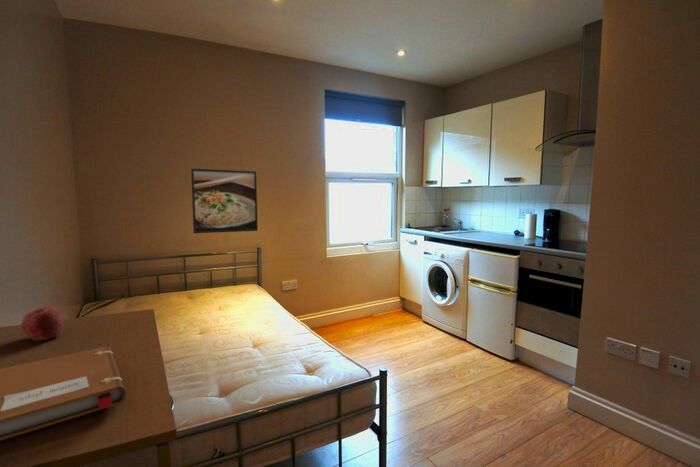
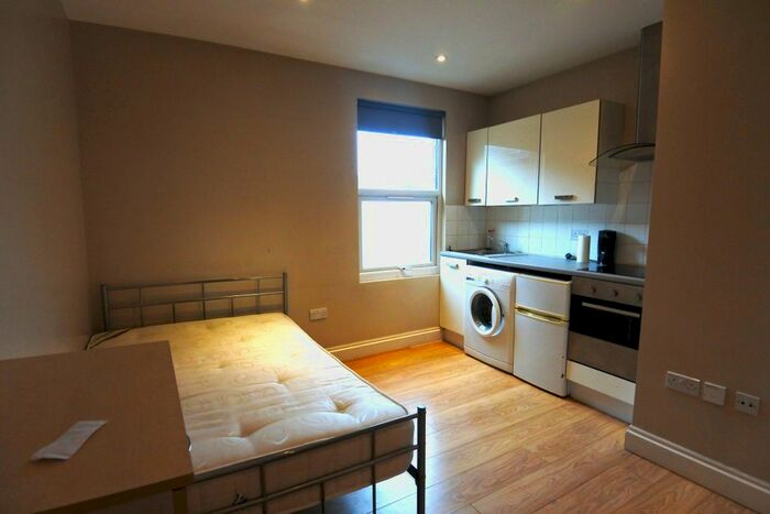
- apple [20,305,65,343]
- notebook [0,346,127,442]
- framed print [190,168,259,234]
